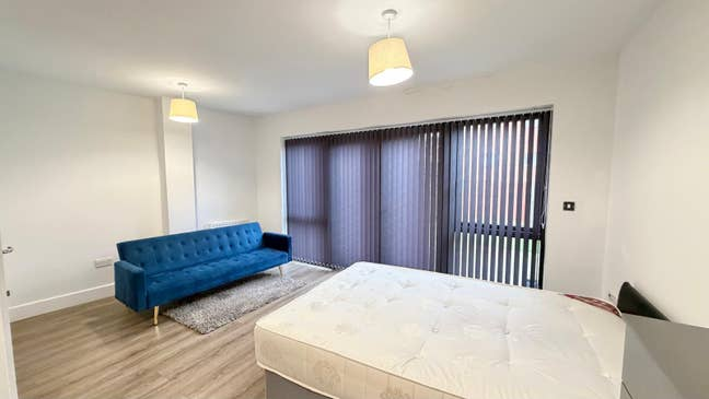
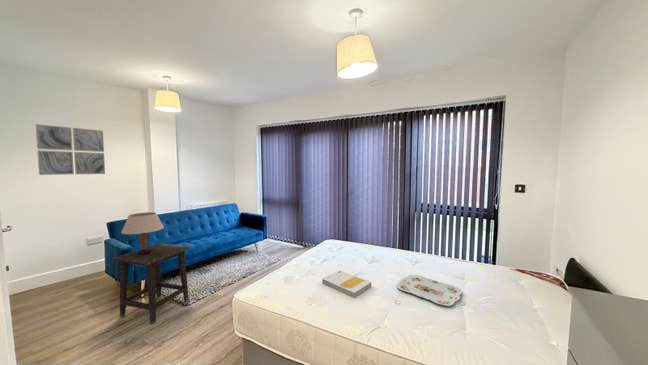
+ side table [111,242,192,325]
+ book [322,269,372,298]
+ wall art [35,123,106,176]
+ serving tray [396,274,463,307]
+ table lamp [120,211,165,255]
